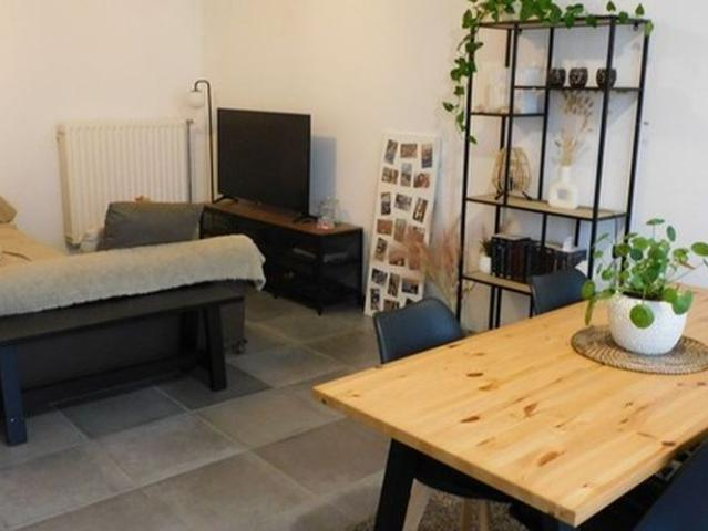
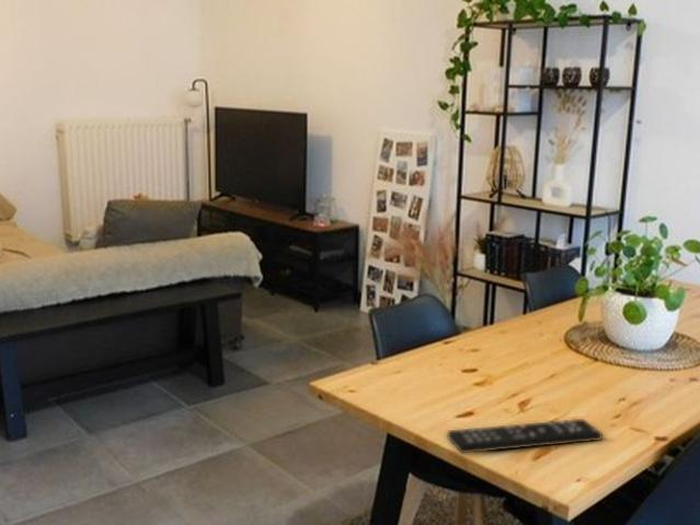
+ remote control [446,418,604,455]
